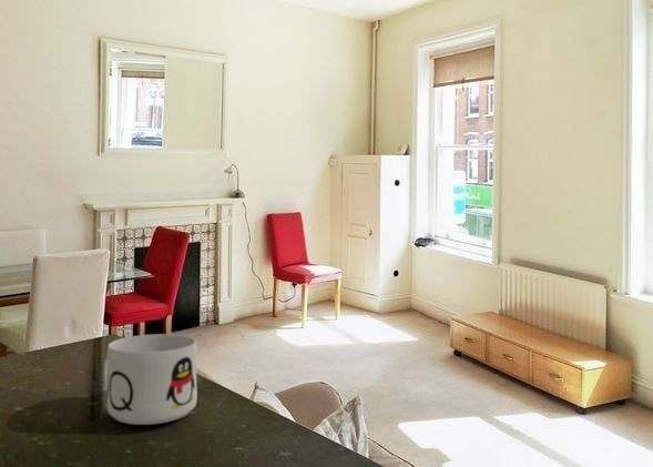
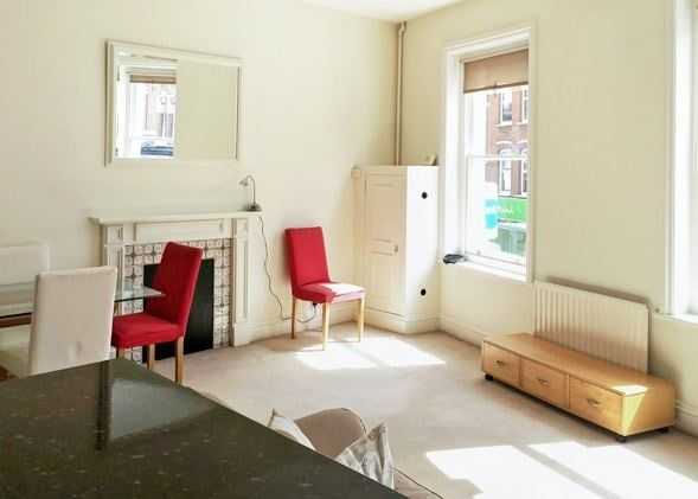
- mug [105,333,198,426]
